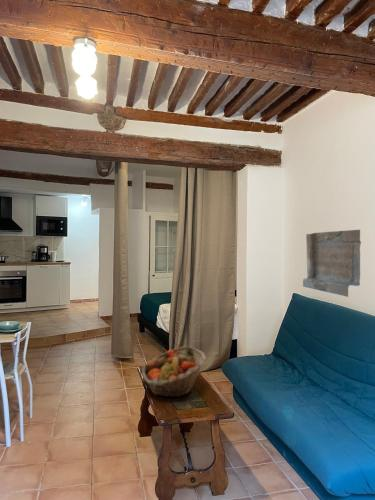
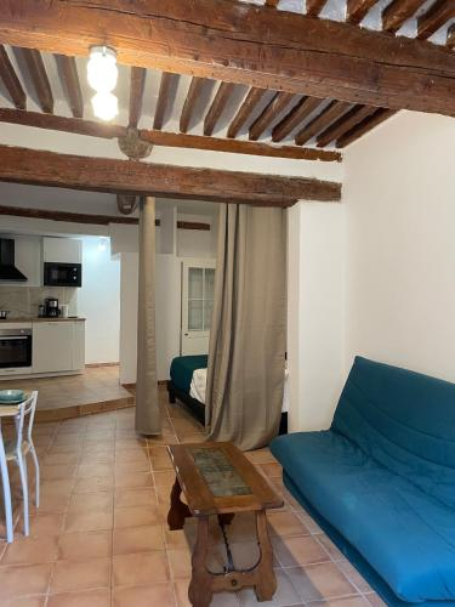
- stone plaque [302,229,362,298]
- fruit basket [141,345,207,398]
